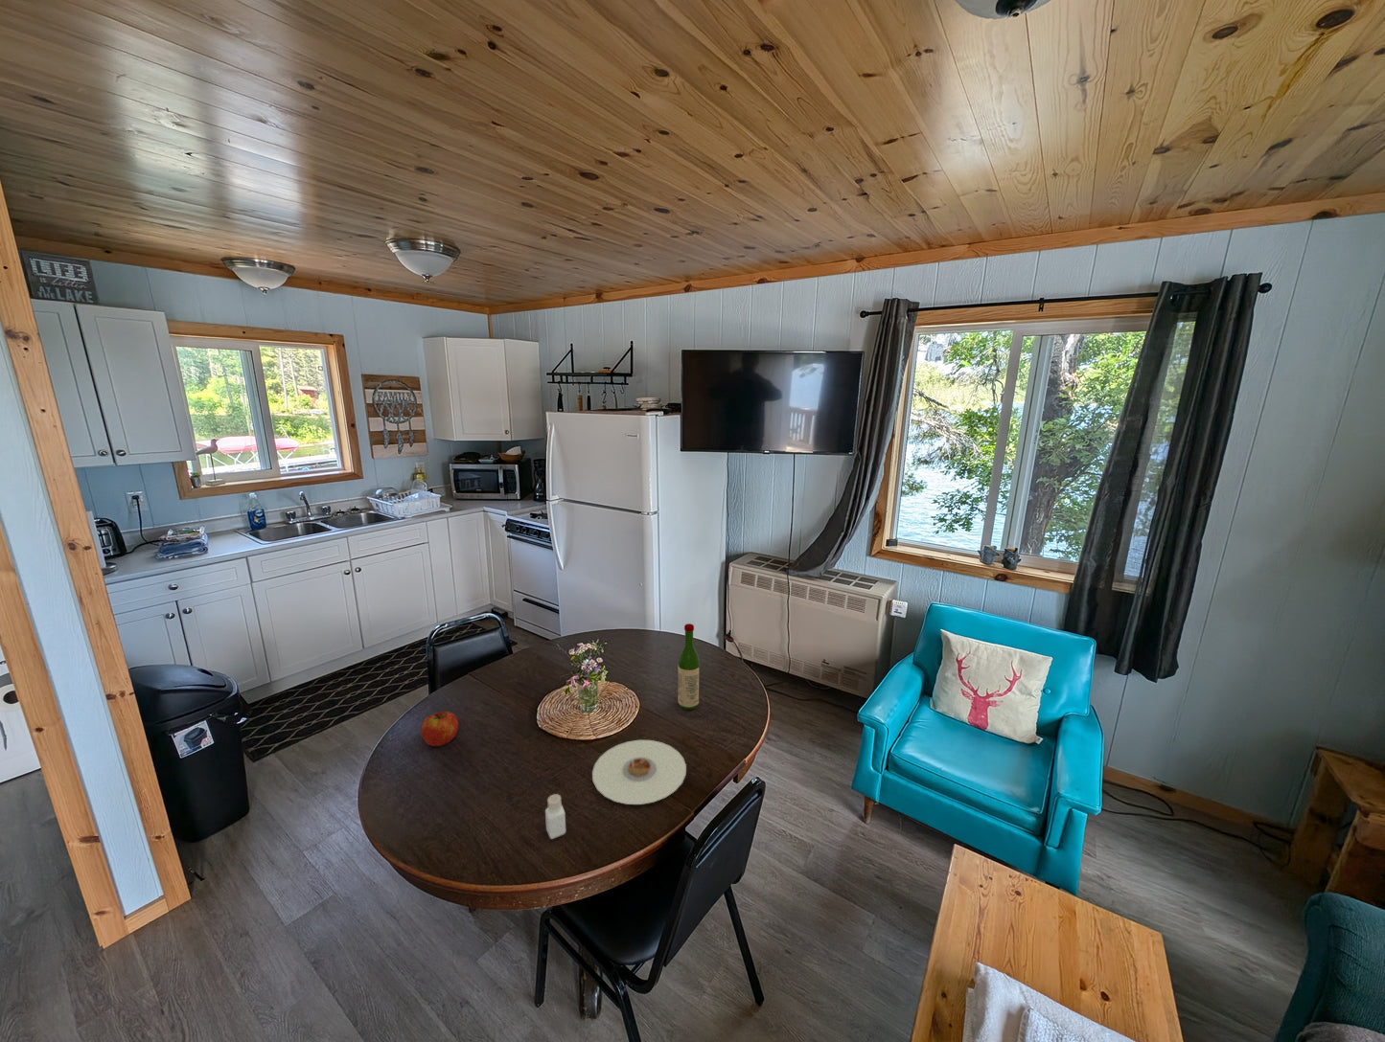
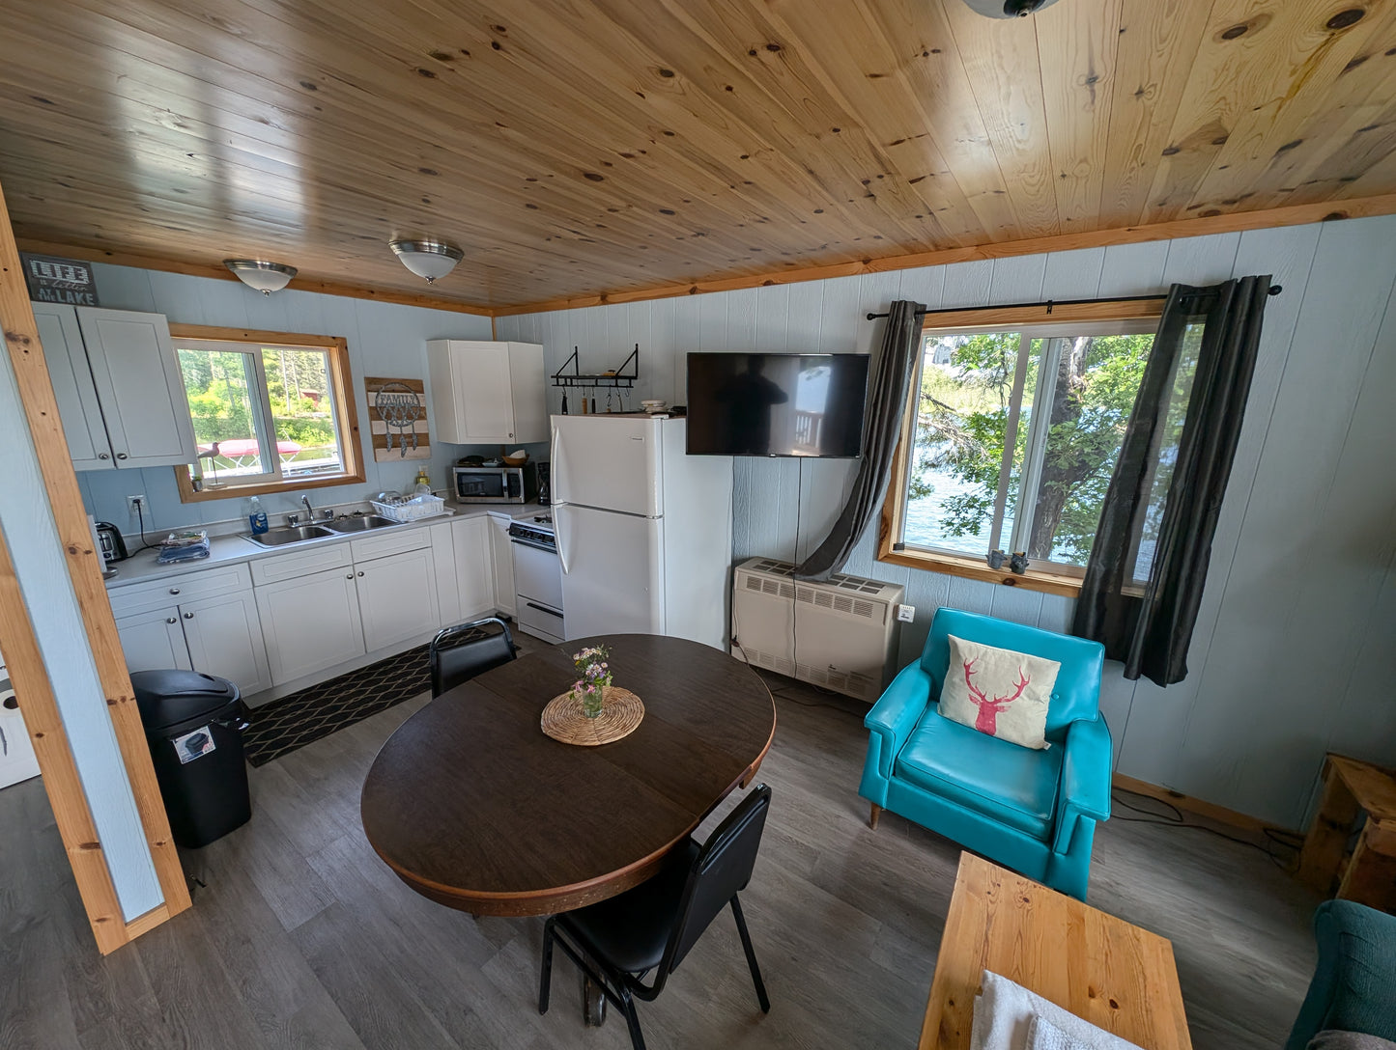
- plate [591,740,688,806]
- wine bottle [677,623,701,710]
- pepper shaker [544,794,566,840]
- apple [420,710,459,748]
